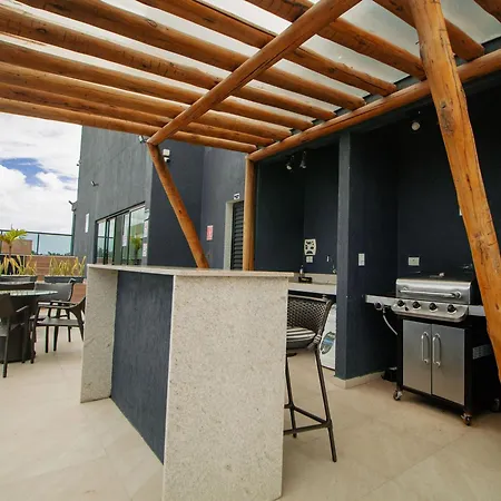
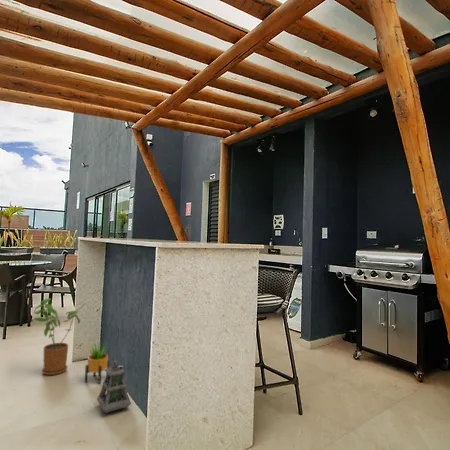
+ house plant [33,297,81,376]
+ potted plant [84,338,111,385]
+ lantern [96,360,132,414]
